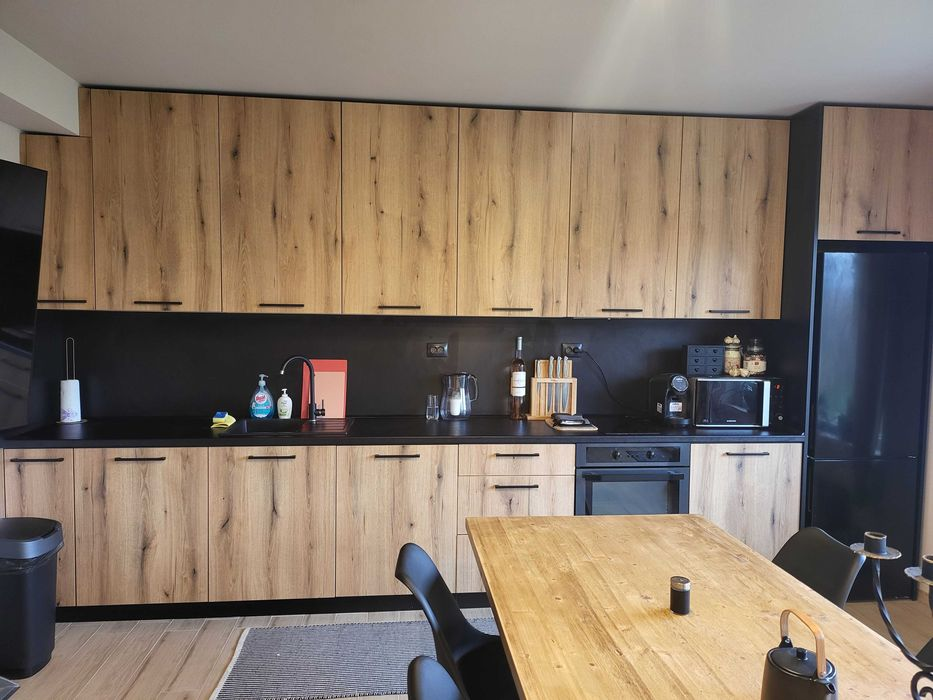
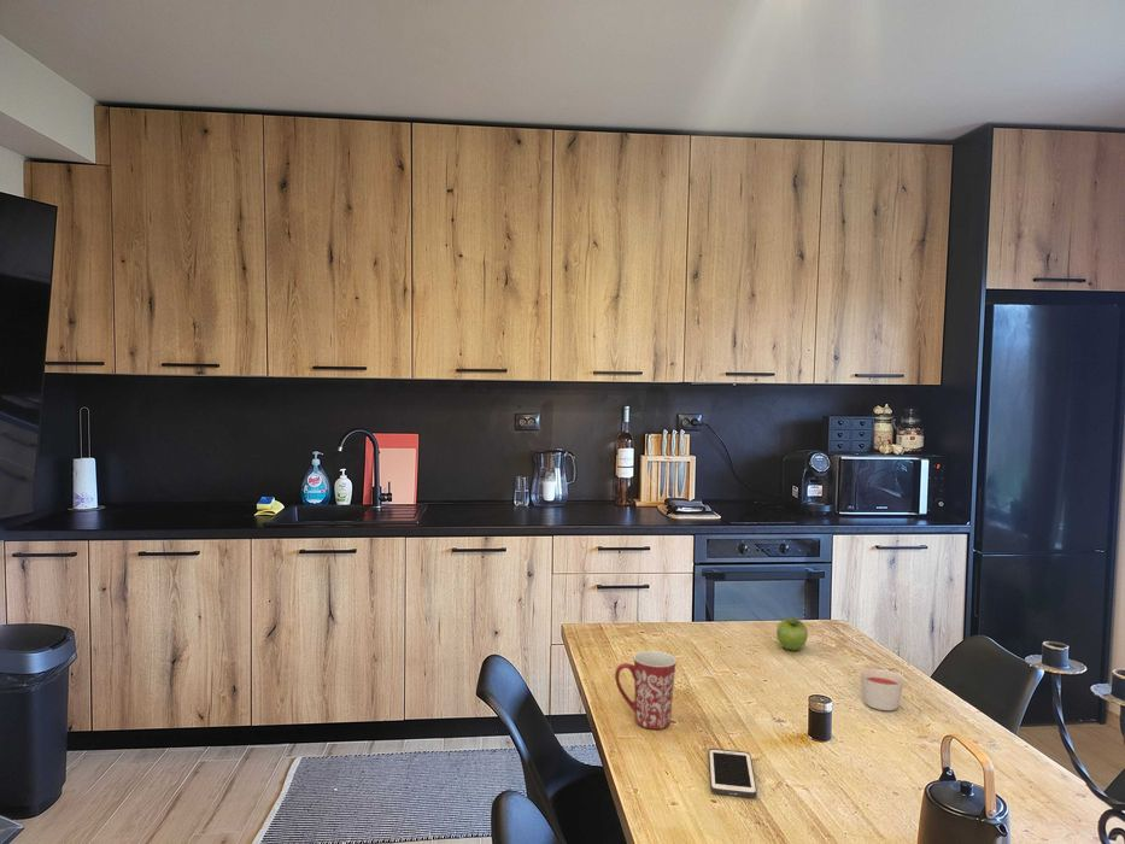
+ candle [859,668,906,711]
+ mug [614,650,678,731]
+ fruit [775,616,809,651]
+ cell phone [708,748,757,798]
